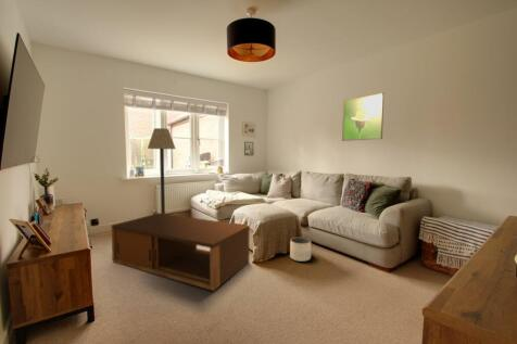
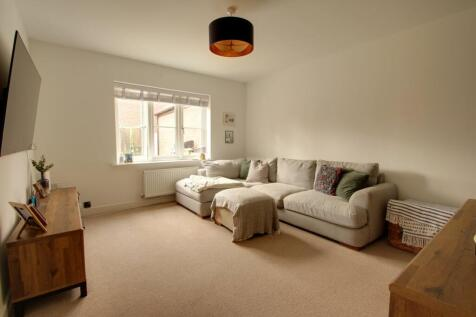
- planter [289,237,312,263]
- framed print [341,92,384,142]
- coffee table [111,212,250,292]
- floor lamp [147,127,176,214]
